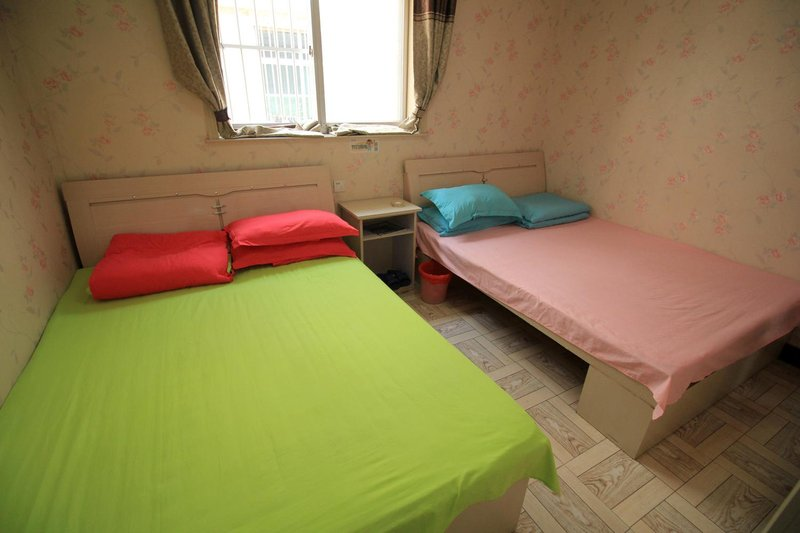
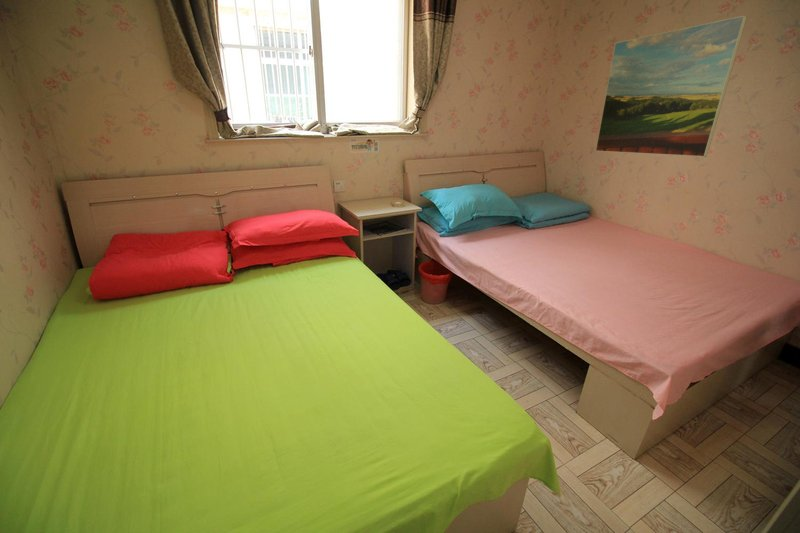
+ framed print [595,14,748,158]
